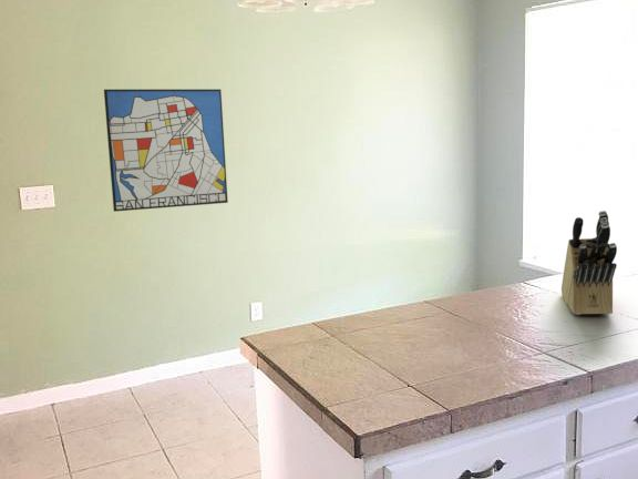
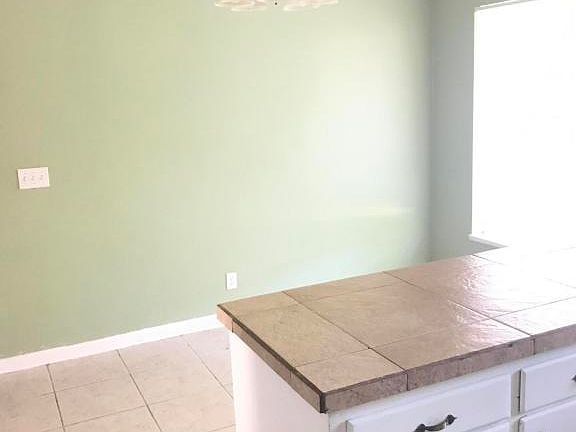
- knife block [560,210,618,316]
- wall art [103,89,229,213]
